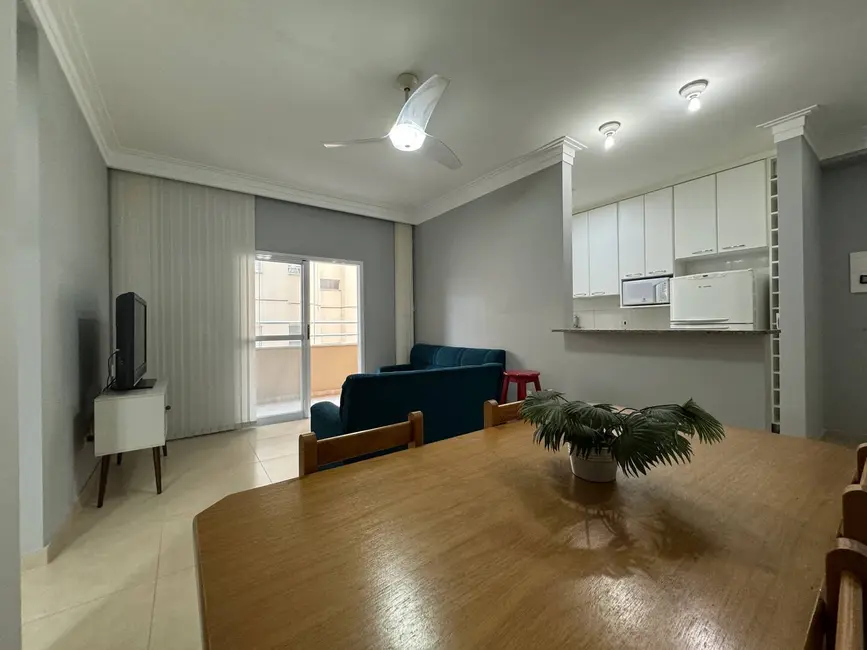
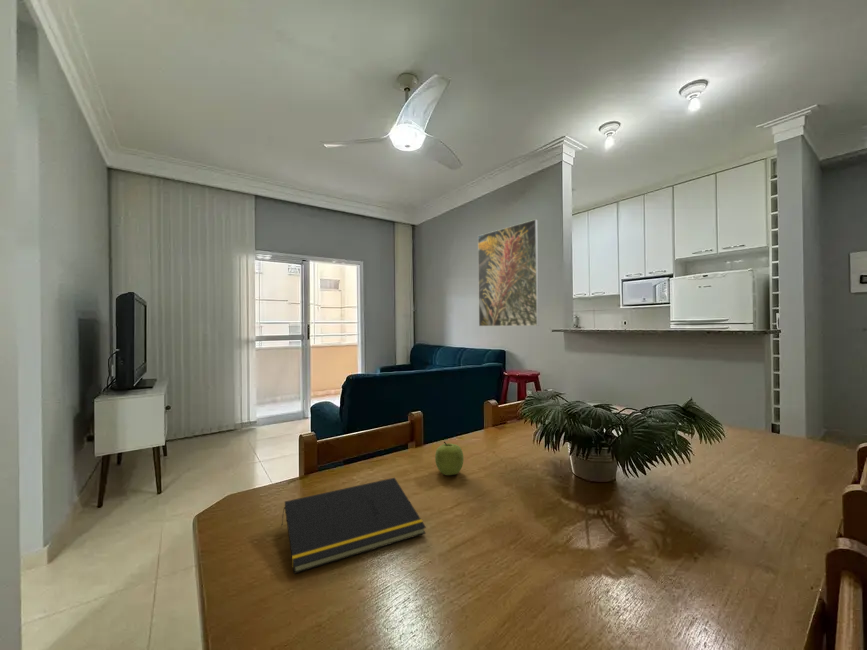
+ notepad [280,477,427,575]
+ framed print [477,218,540,327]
+ fruit [434,441,464,476]
